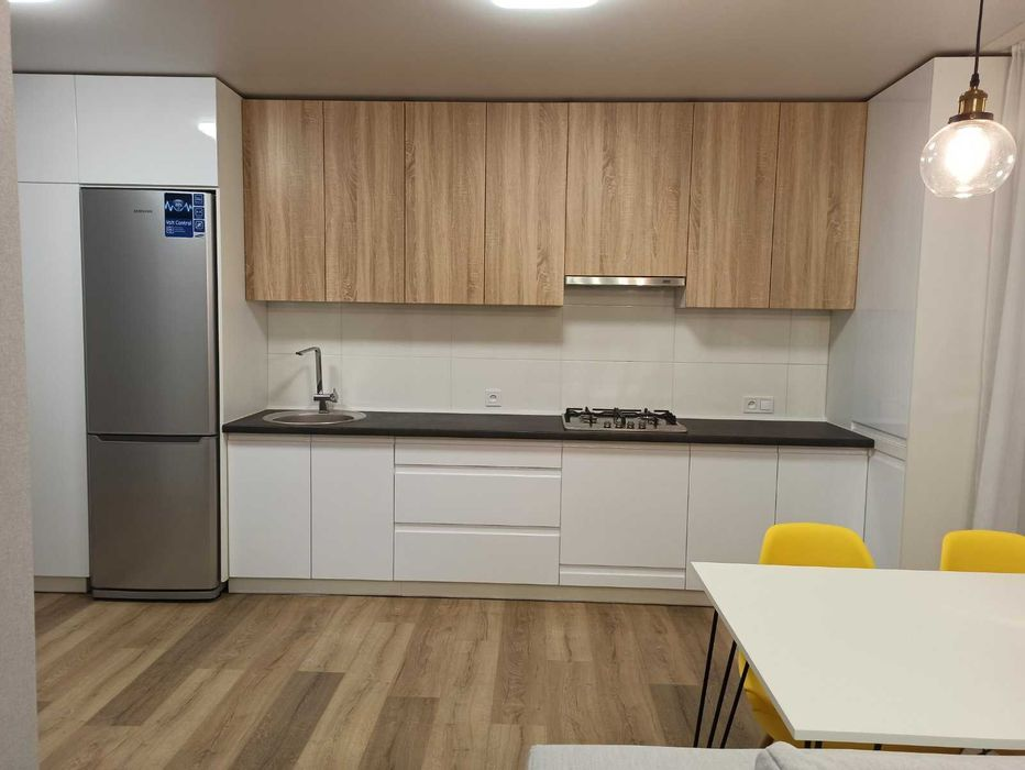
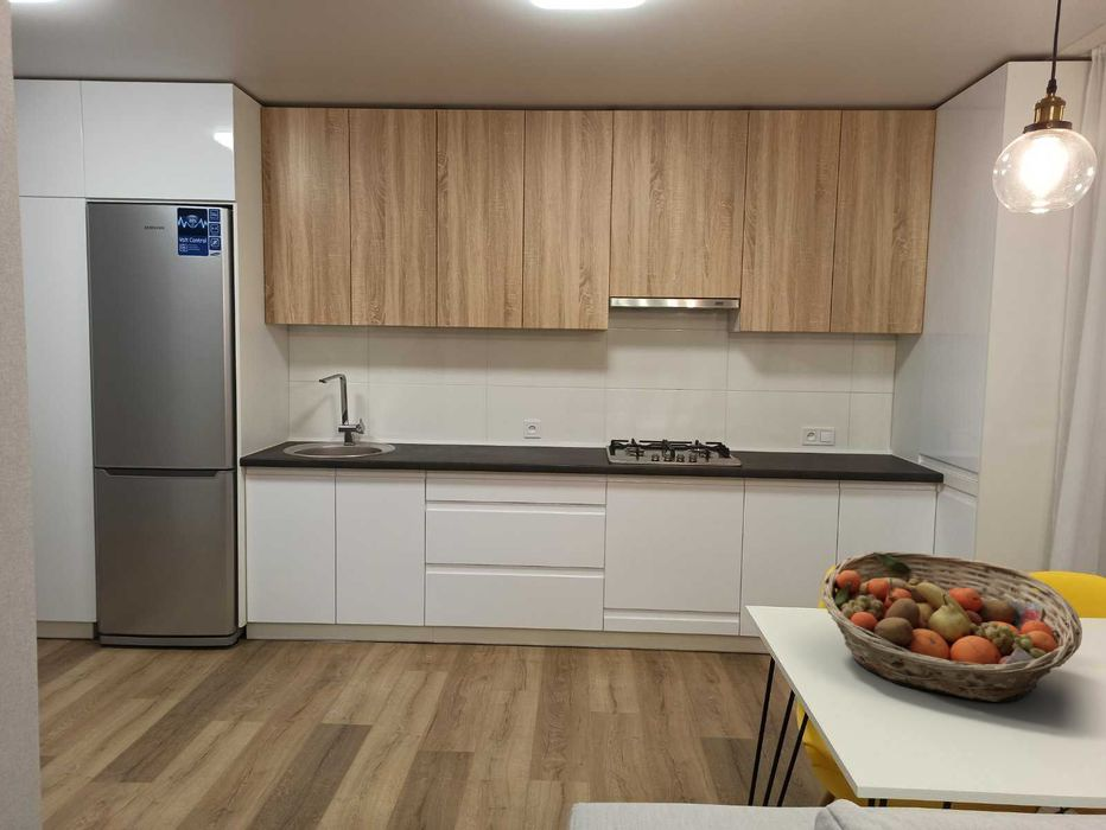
+ fruit basket [820,550,1083,703]
